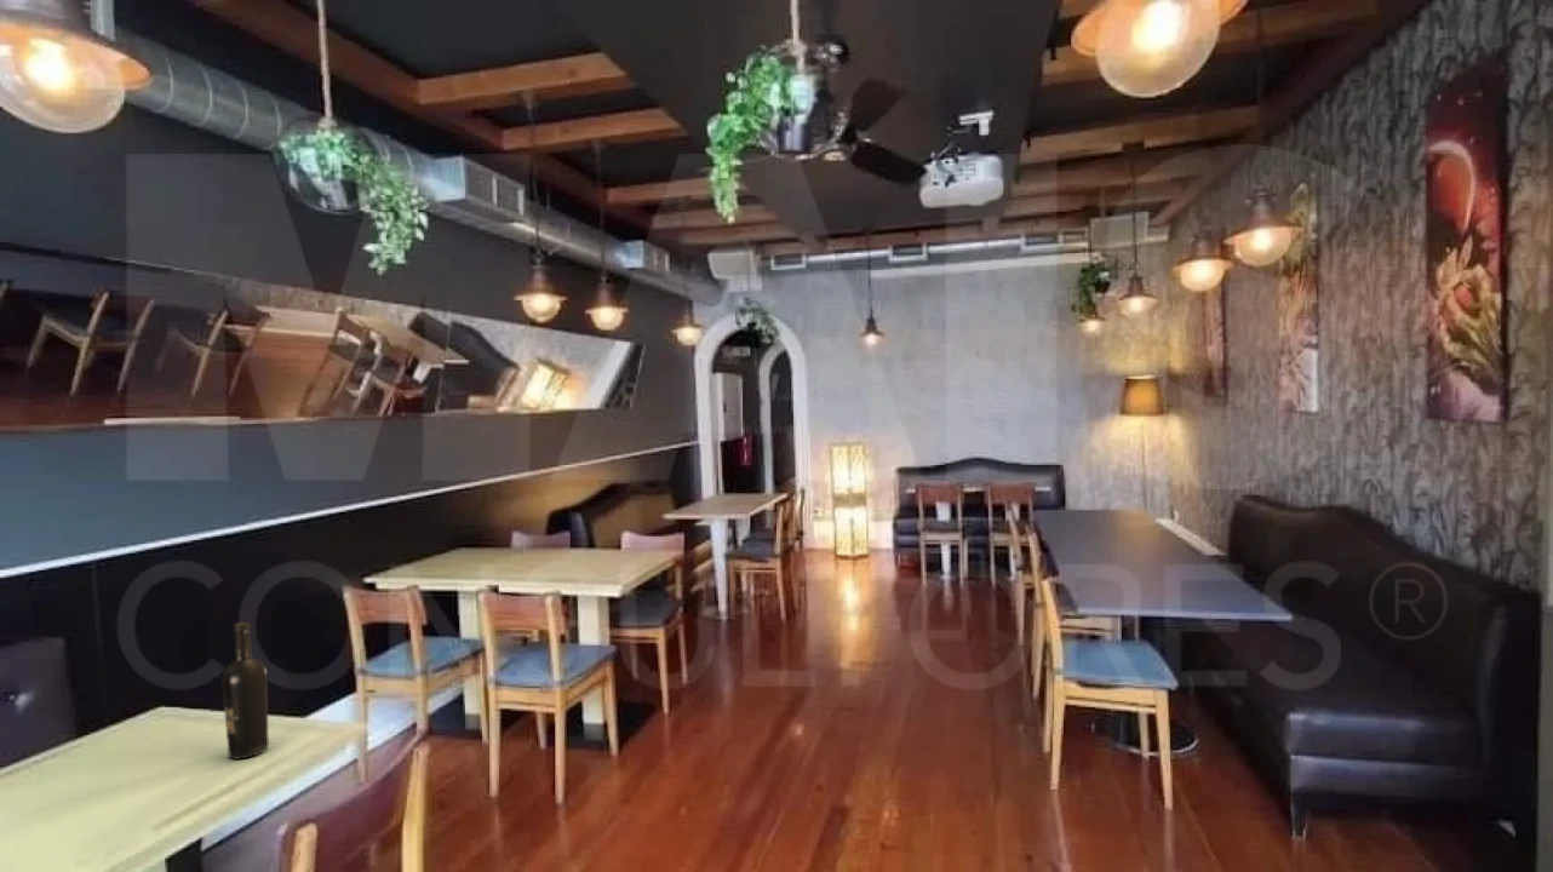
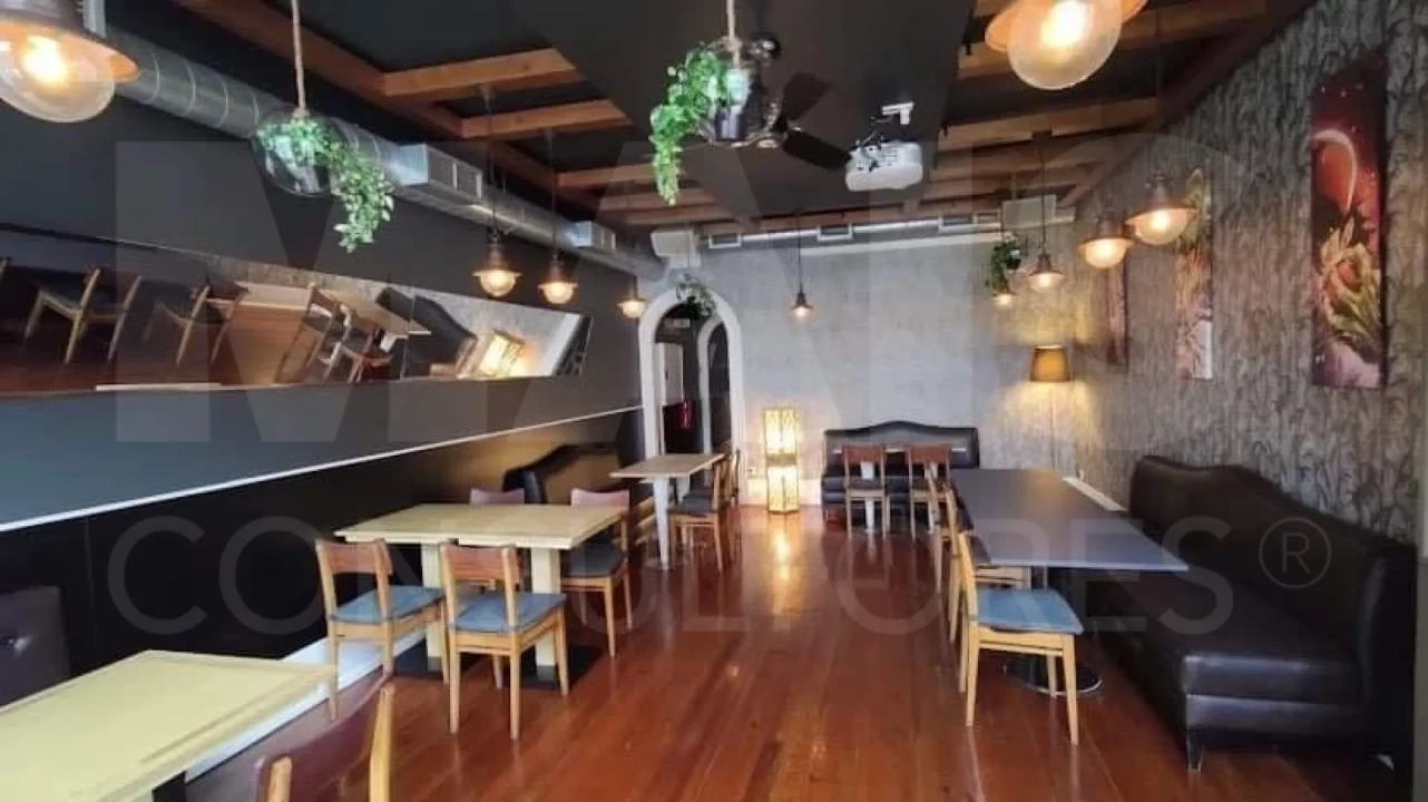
- wine bottle [220,621,270,761]
